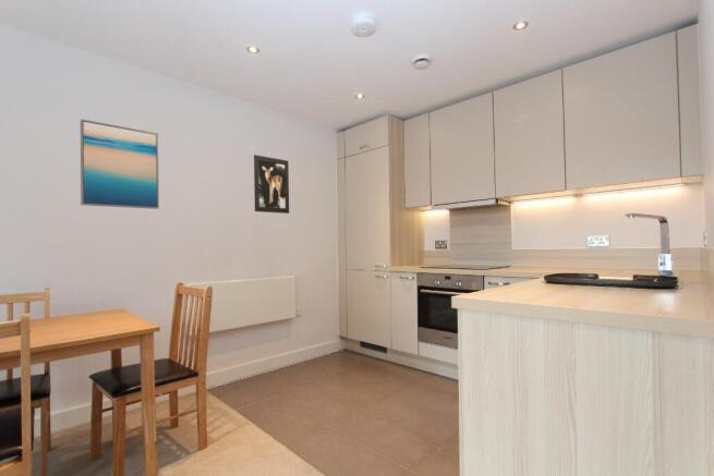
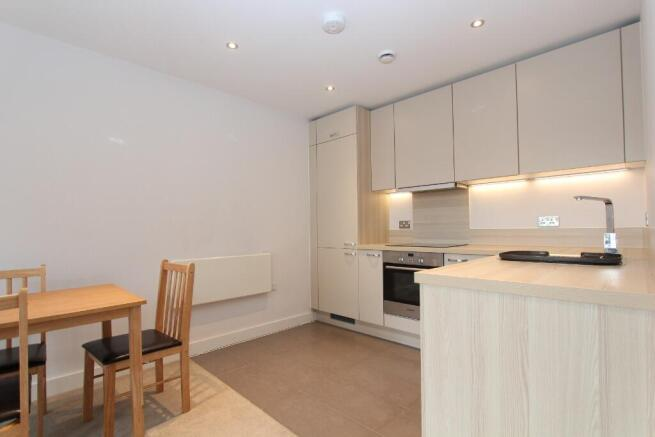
- wall art [80,118,160,210]
- wall art [253,154,290,215]
